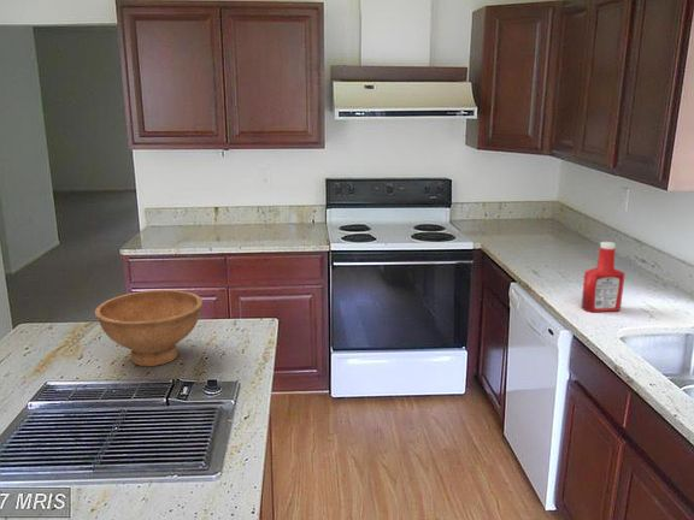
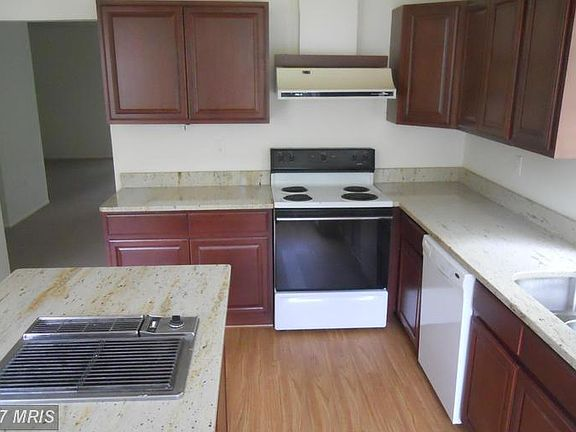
- bowl [94,289,204,367]
- soap bottle [580,241,627,313]
